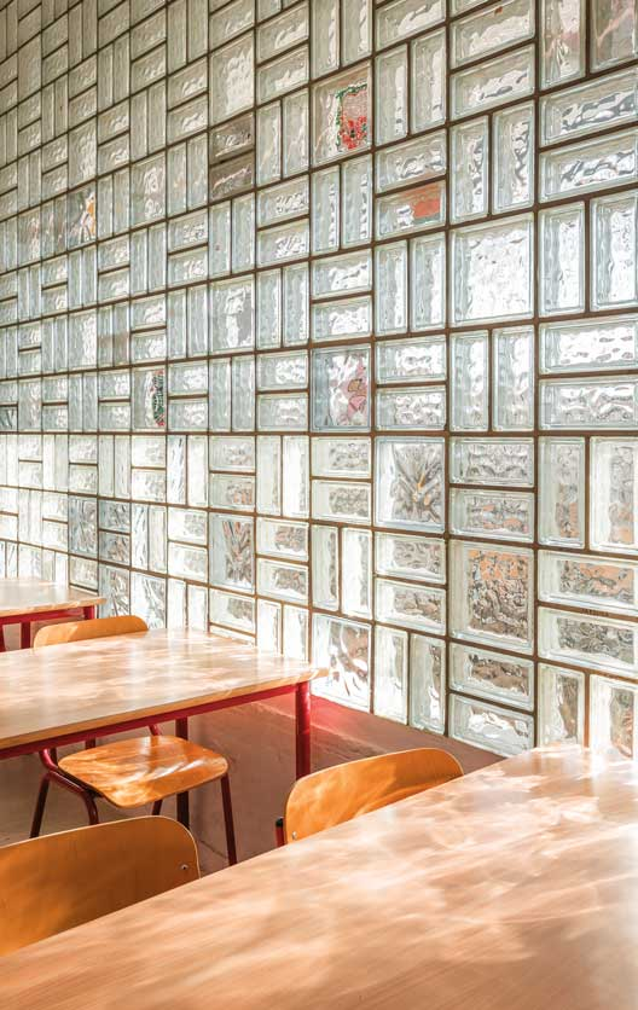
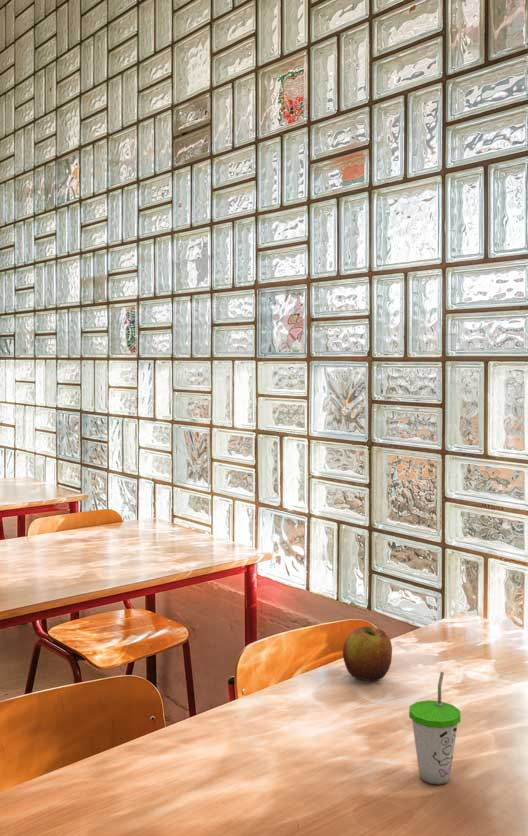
+ apple [342,626,393,682]
+ cup [408,671,462,786]
